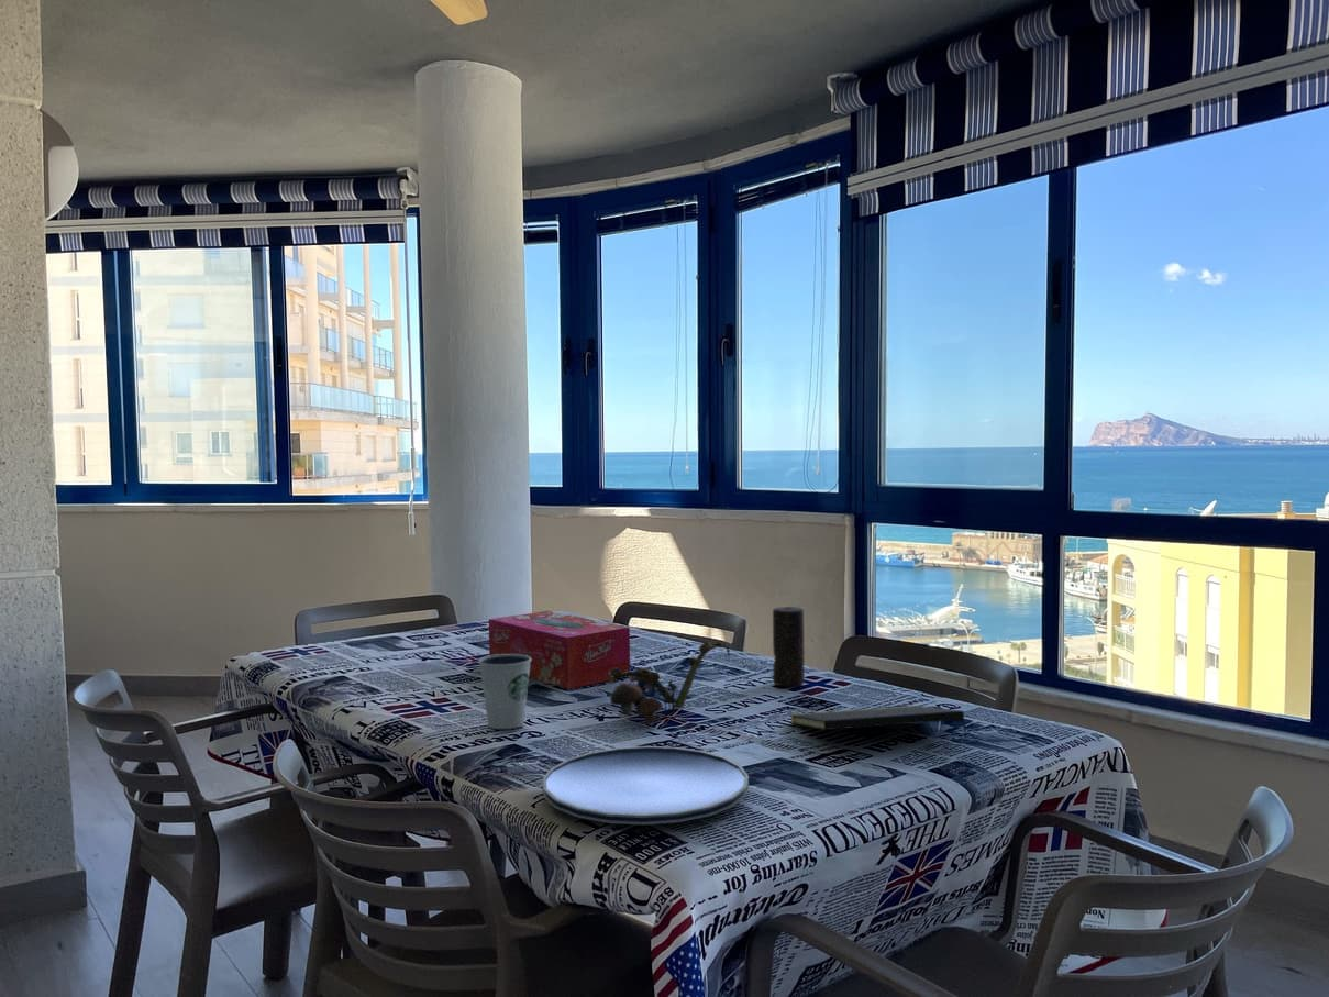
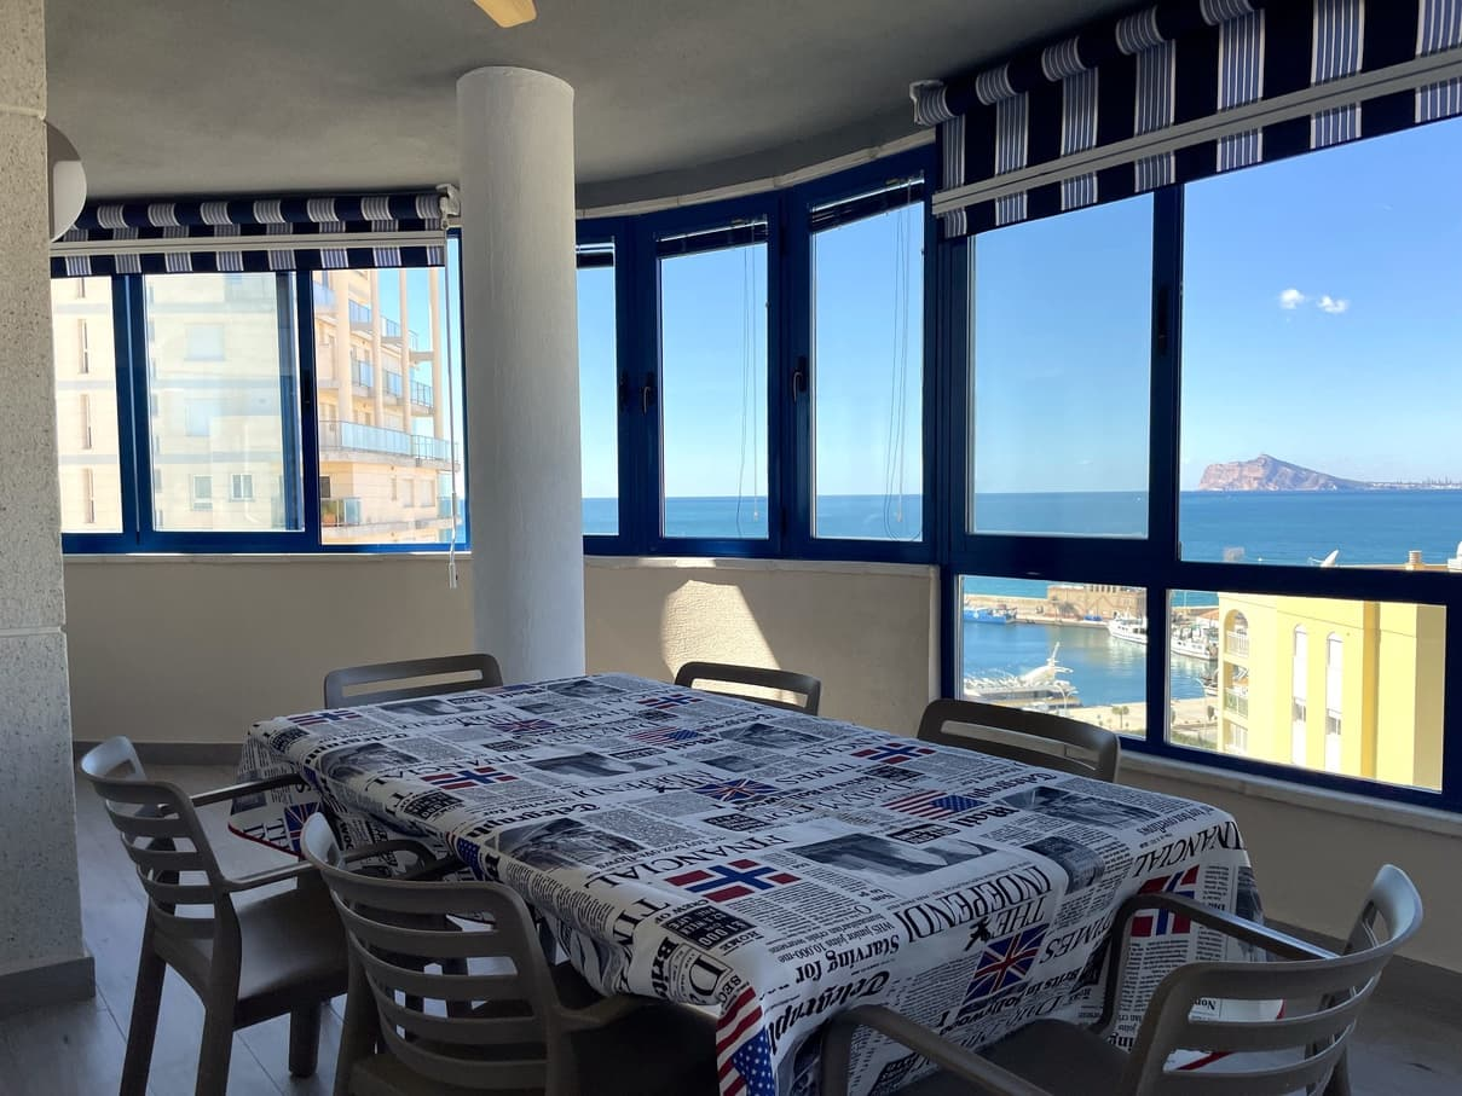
- tissue box [488,610,631,690]
- dixie cup [477,654,531,730]
- notepad [788,705,968,741]
- plate [542,745,750,826]
- plant [609,641,731,727]
- candle [772,606,806,688]
